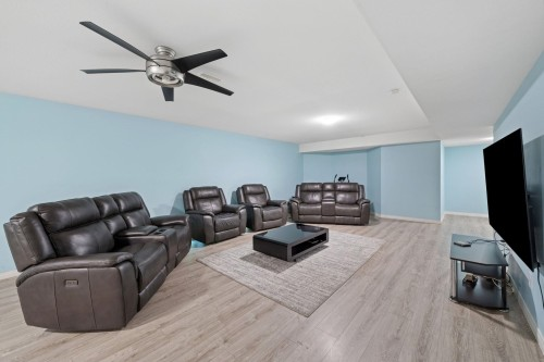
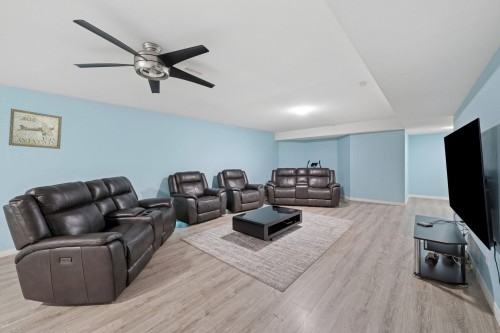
+ wall art [8,108,63,150]
